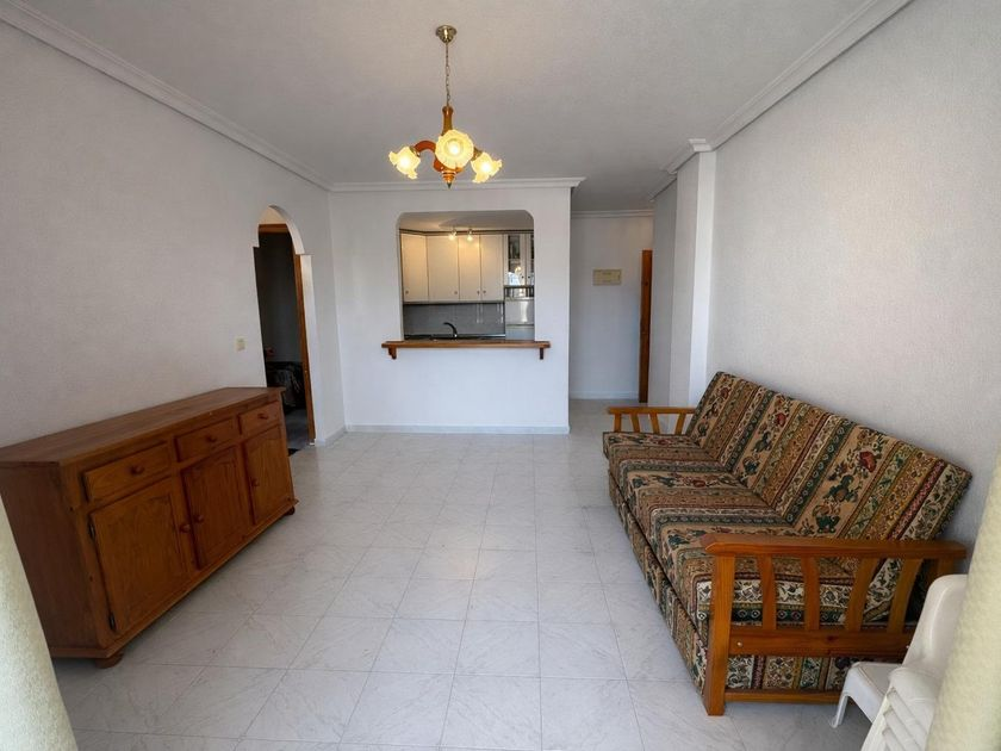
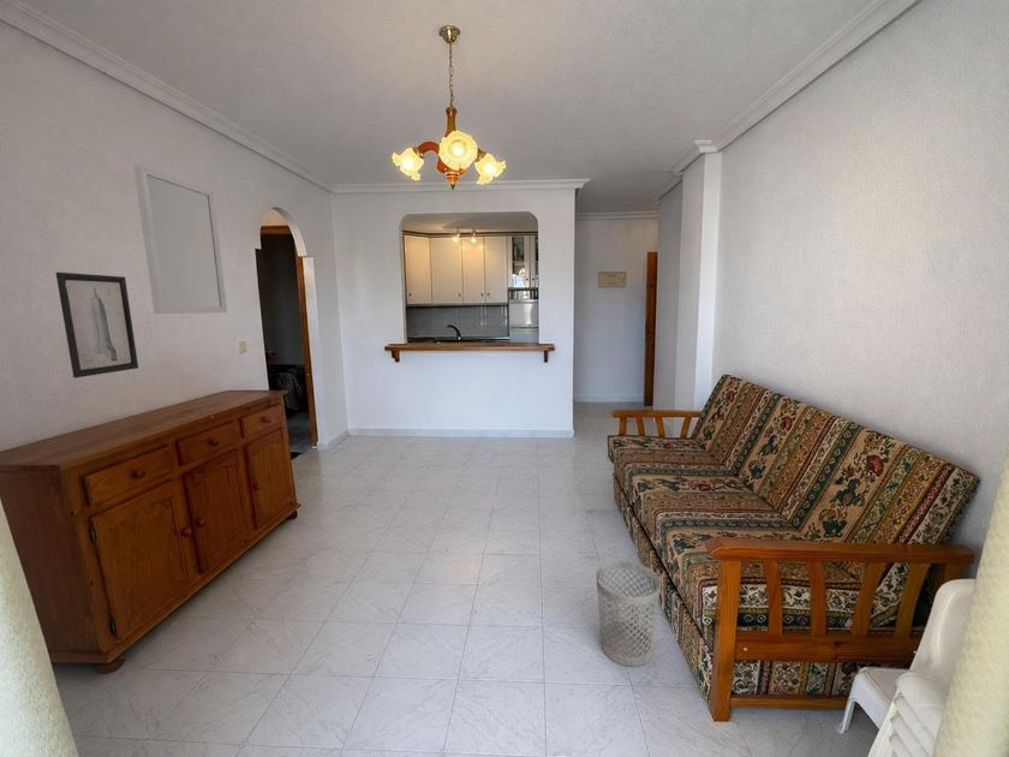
+ home mirror [132,163,228,315]
+ wall art [55,272,139,378]
+ wastebasket [595,560,662,668]
